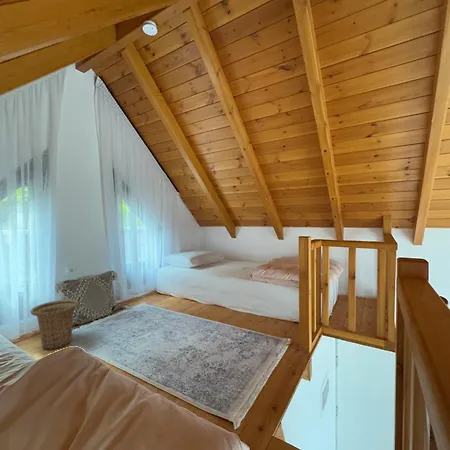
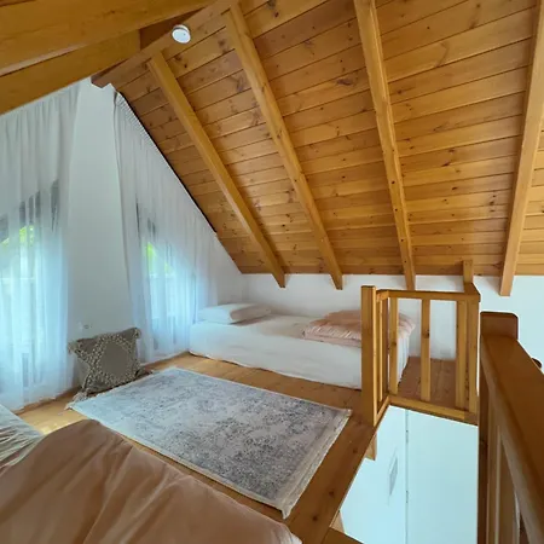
- basket [29,299,80,351]
